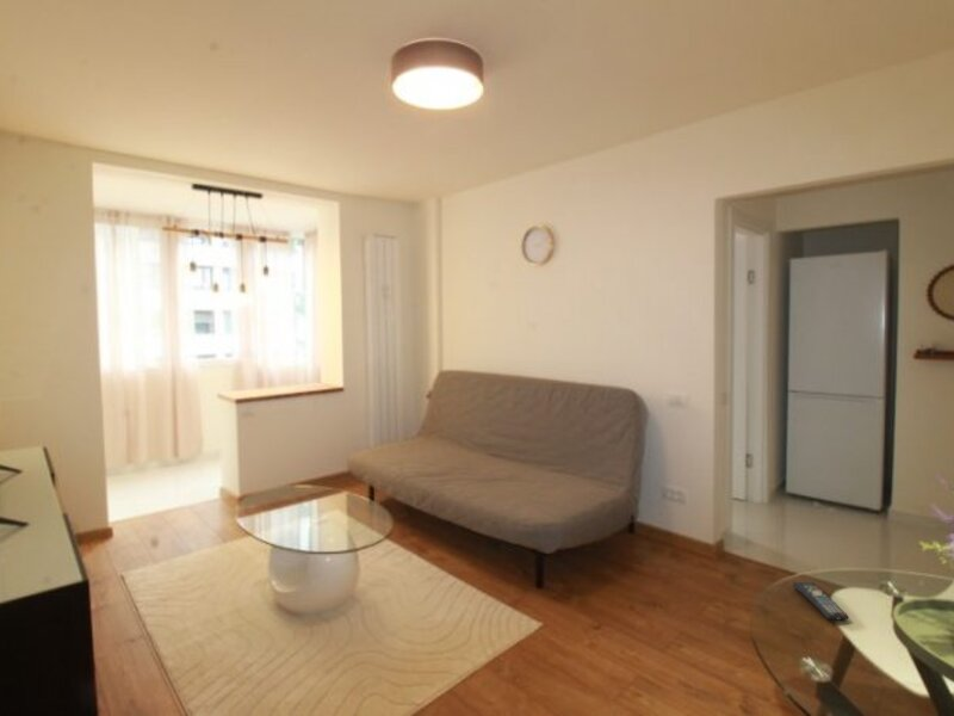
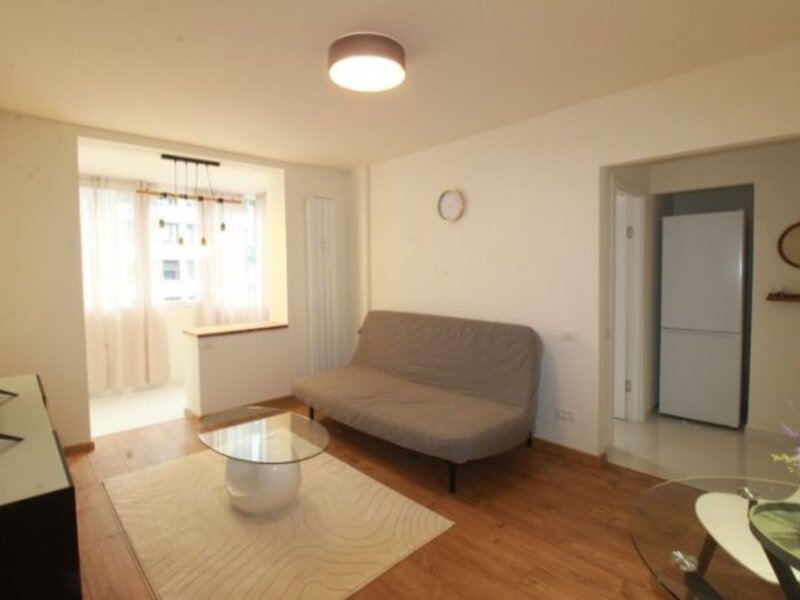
- remote control [792,581,850,621]
